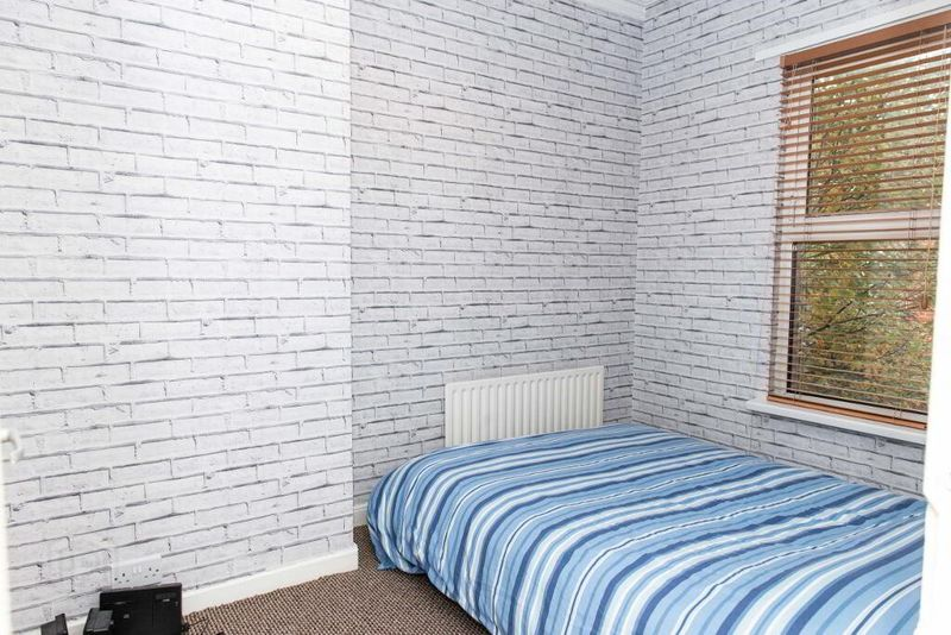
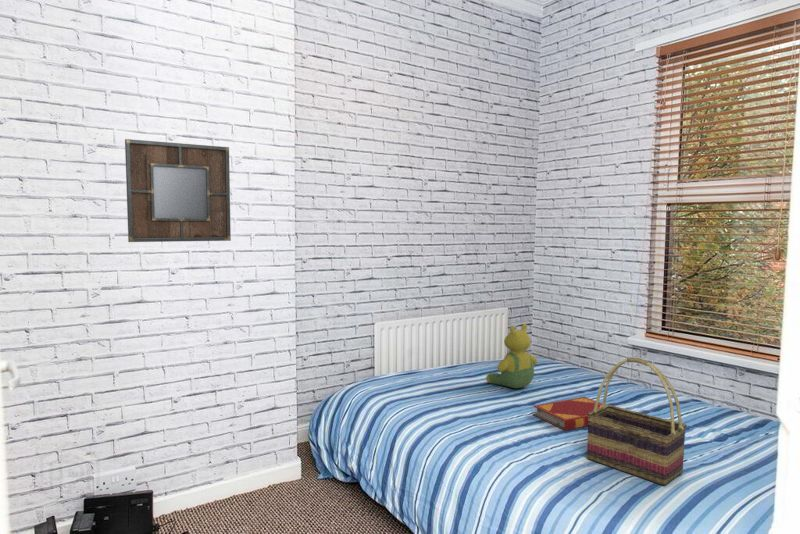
+ hardback book [532,396,603,432]
+ woven basket [586,357,688,486]
+ teddy bear [485,323,538,389]
+ home mirror [124,138,232,243]
